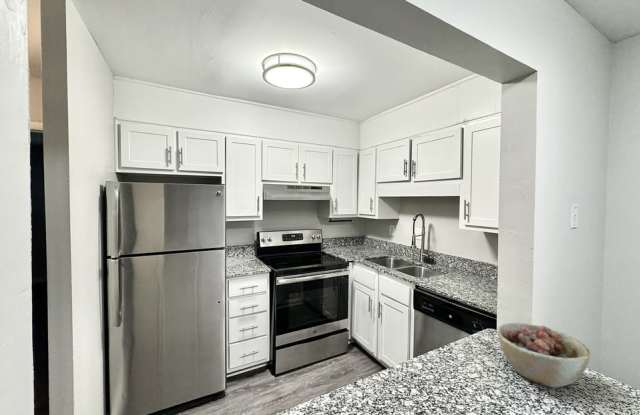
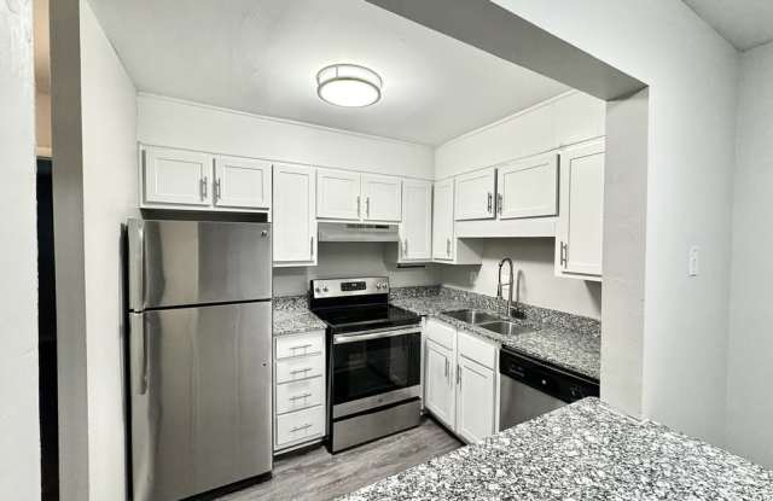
- bowl [496,322,592,388]
